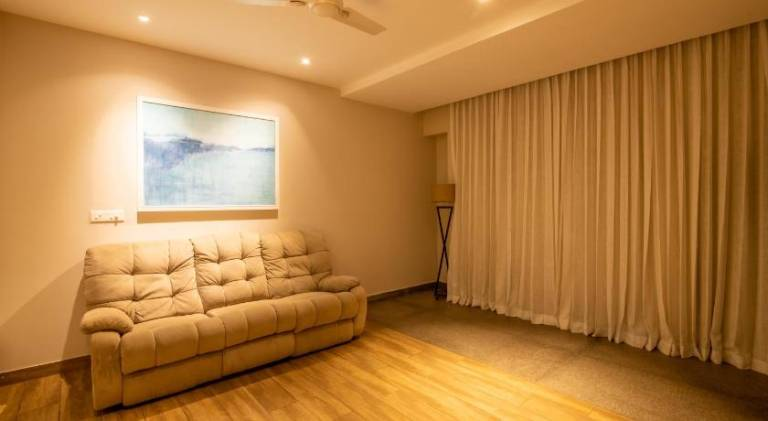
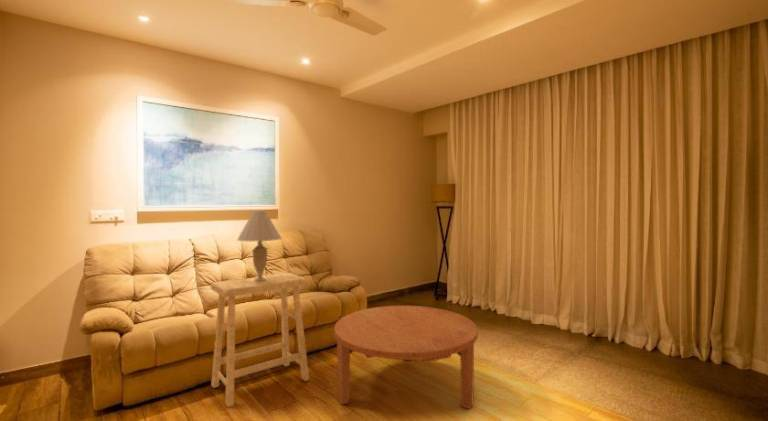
+ table lamp [236,210,283,281]
+ stool [210,272,310,408]
+ coffee table [333,305,479,410]
